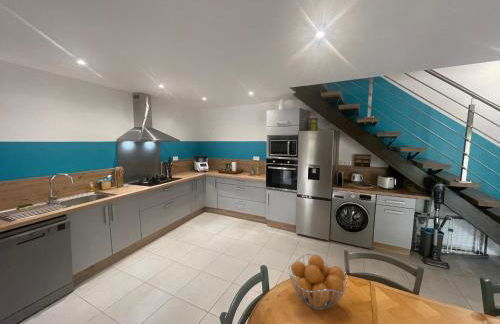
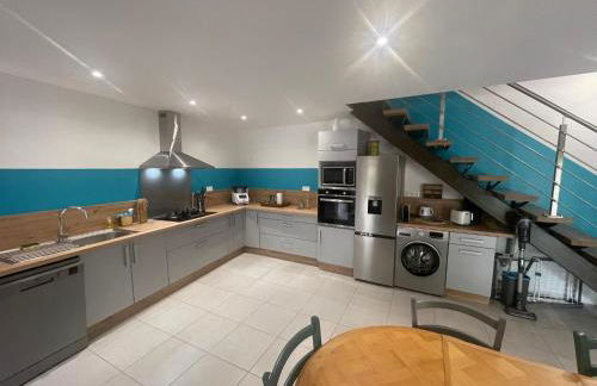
- fruit basket [287,253,348,311]
